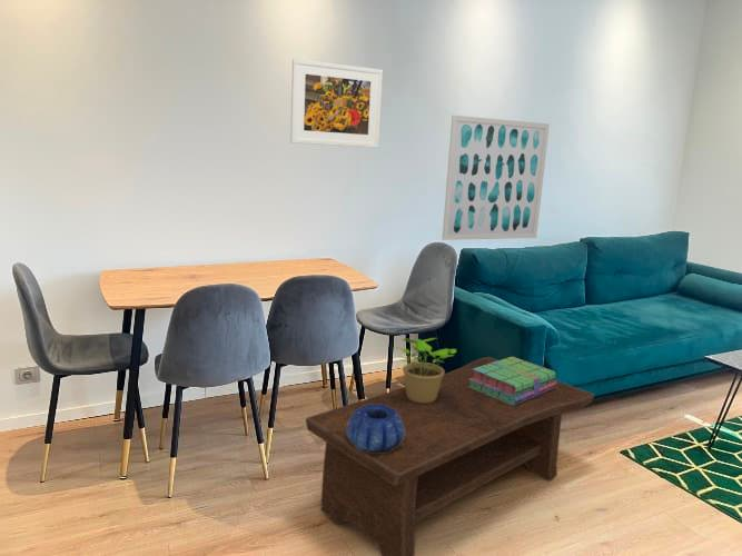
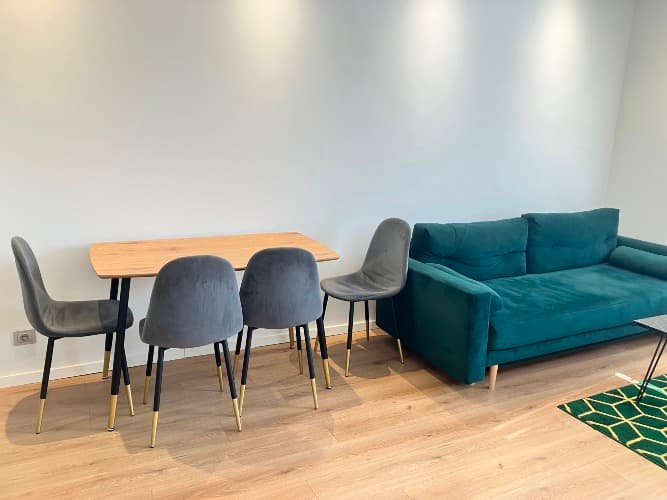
- decorative bowl [347,405,405,453]
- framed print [289,58,384,149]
- potted plant [394,337,457,403]
- stack of books [468,356,556,406]
- coffee table [305,356,596,556]
- wall art [442,115,551,241]
